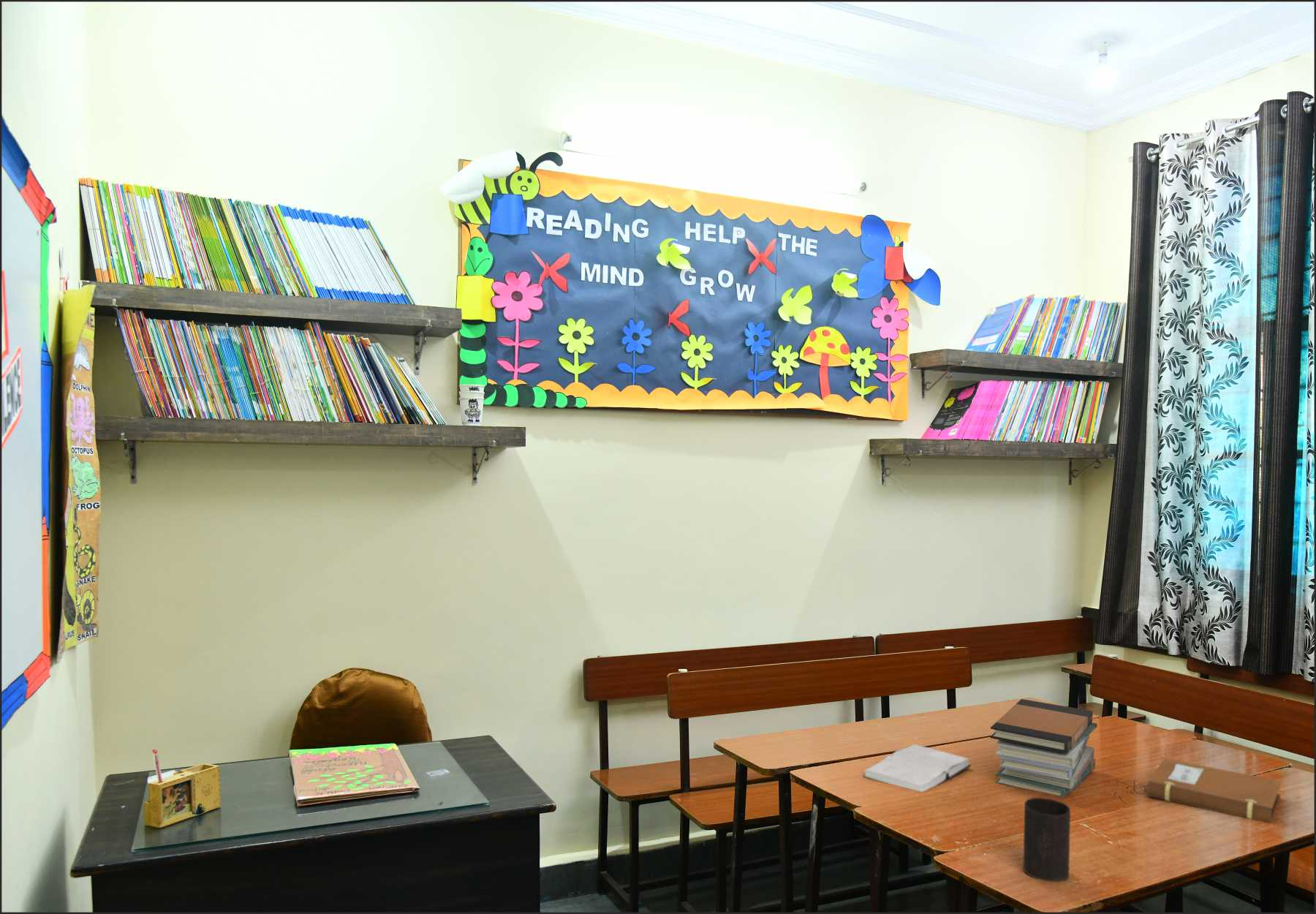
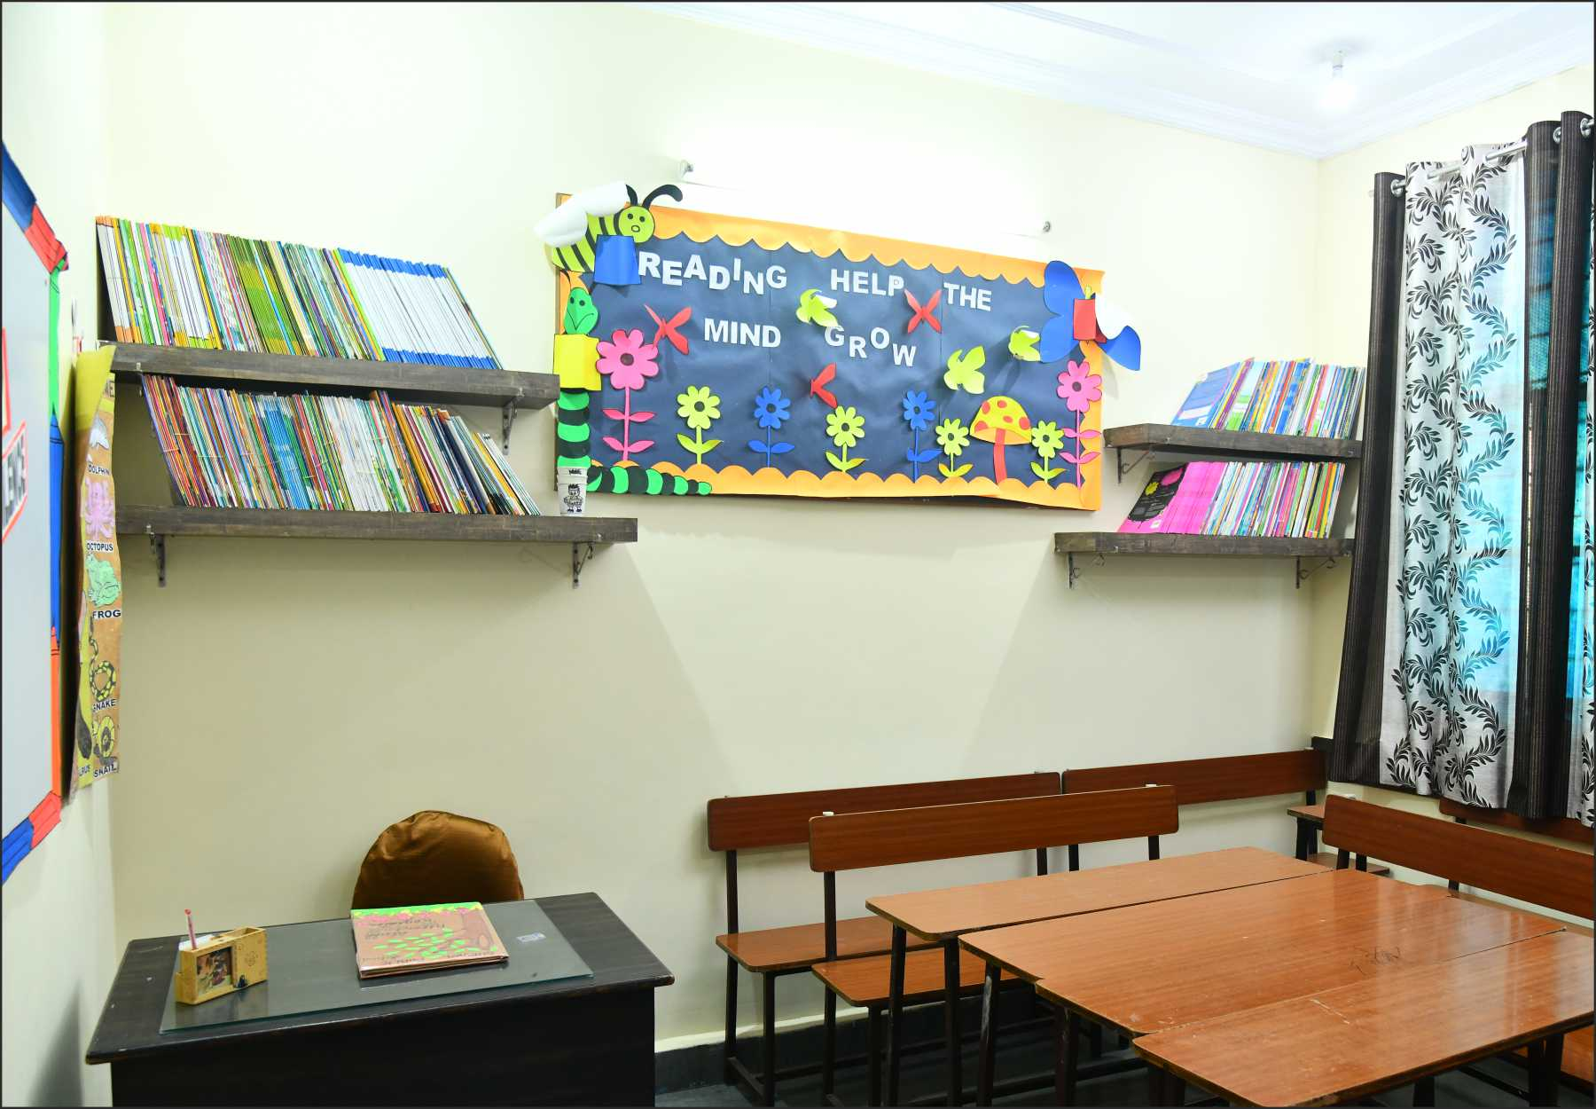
- hardback book [862,744,972,793]
- cup [1023,797,1071,883]
- notebook [1144,757,1282,823]
- book stack [990,698,1098,798]
